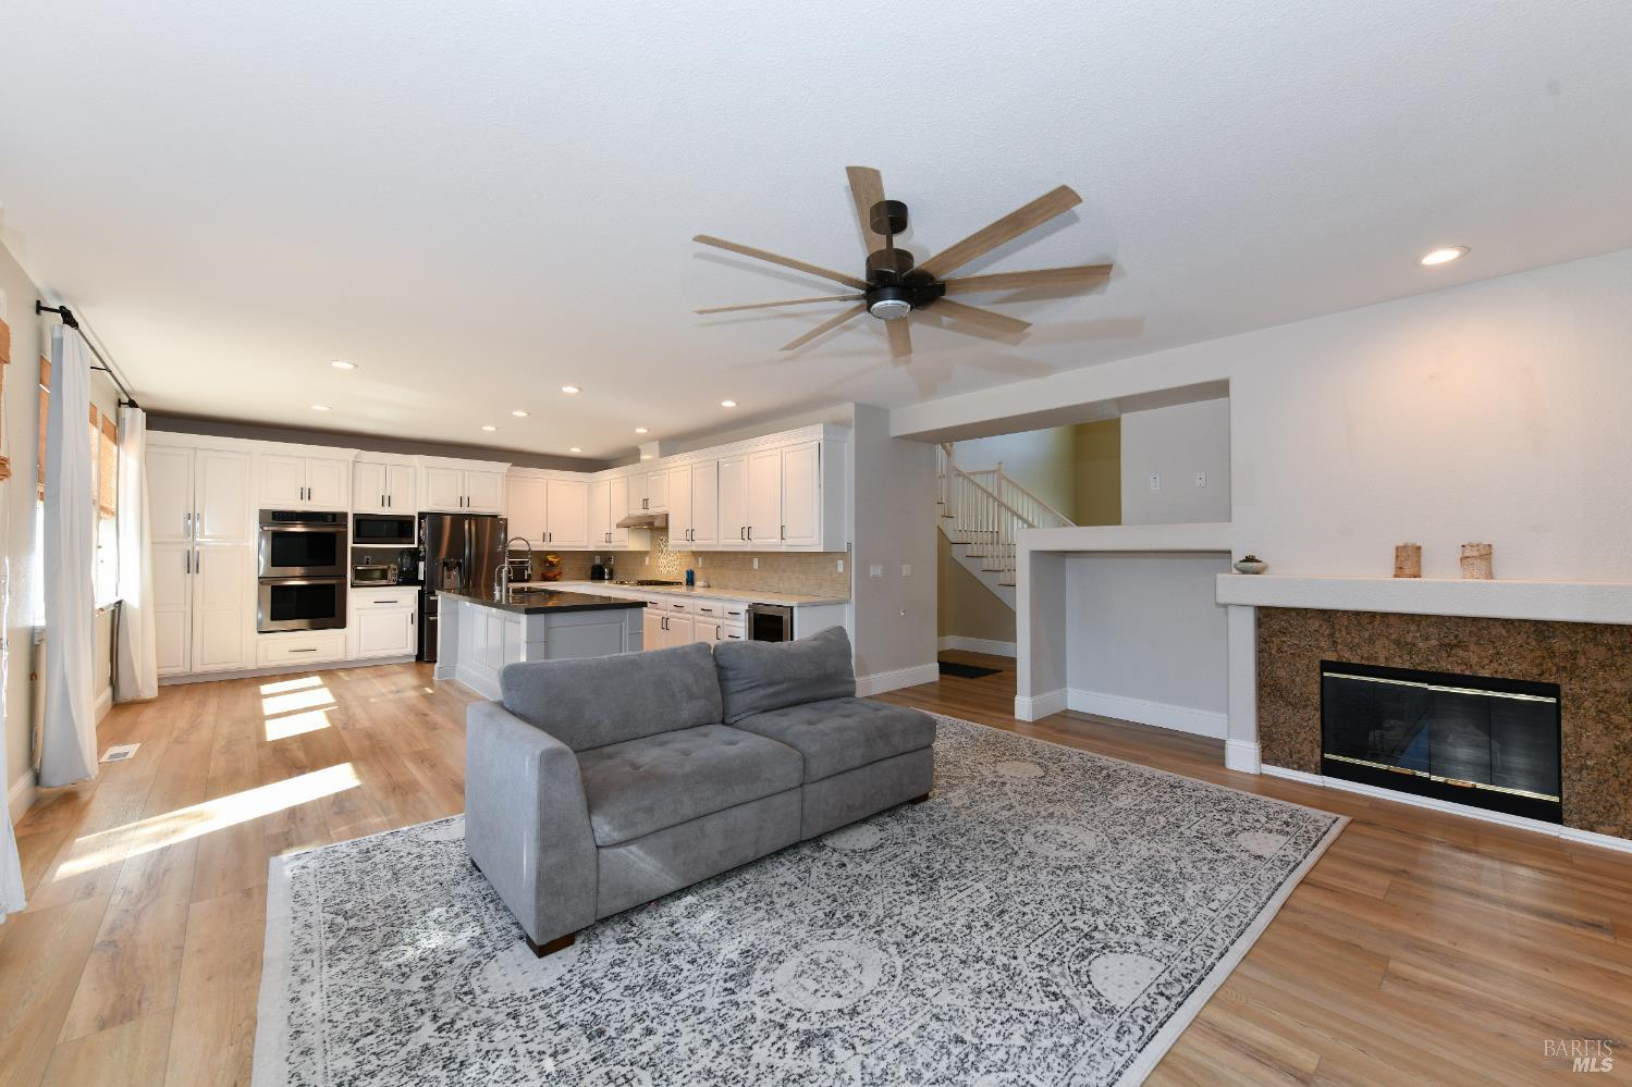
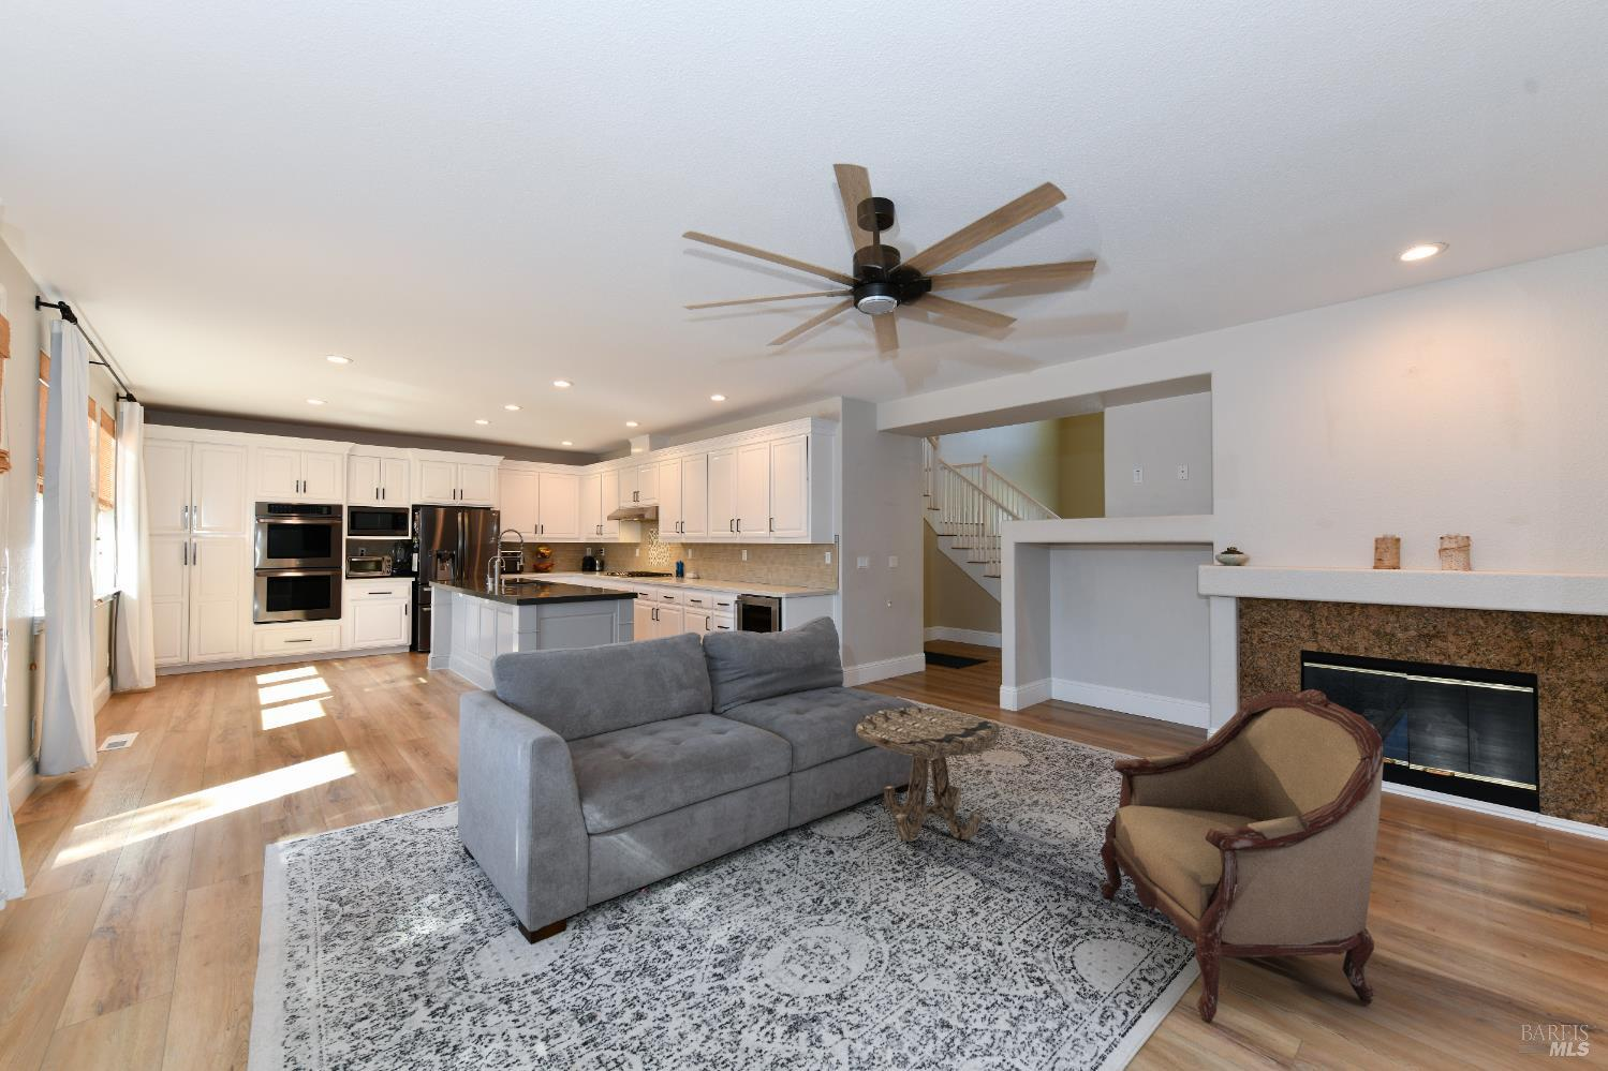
+ armchair [1100,688,1384,1024]
+ side table [855,705,1001,843]
